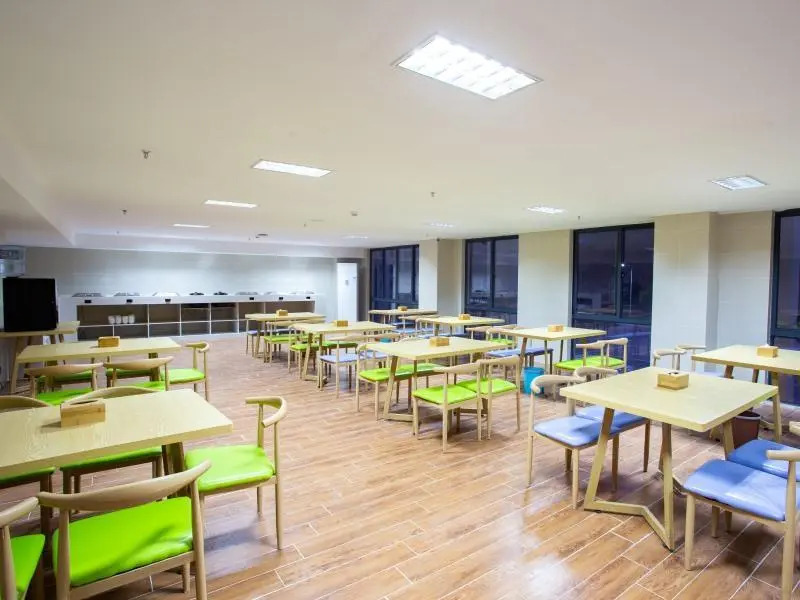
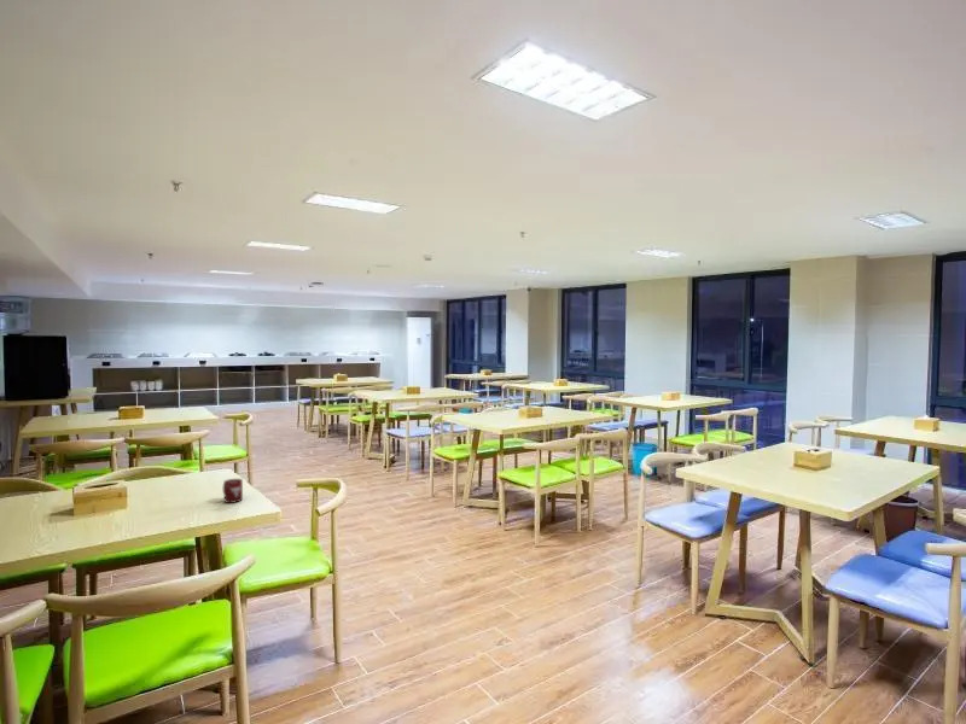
+ cup [222,478,244,504]
